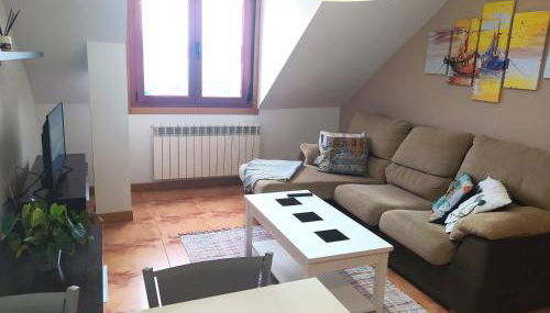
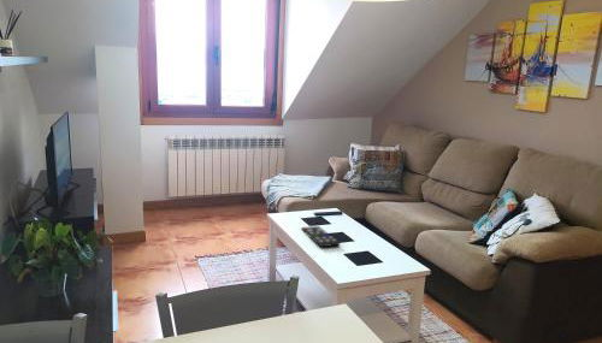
+ remote control [300,225,341,248]
